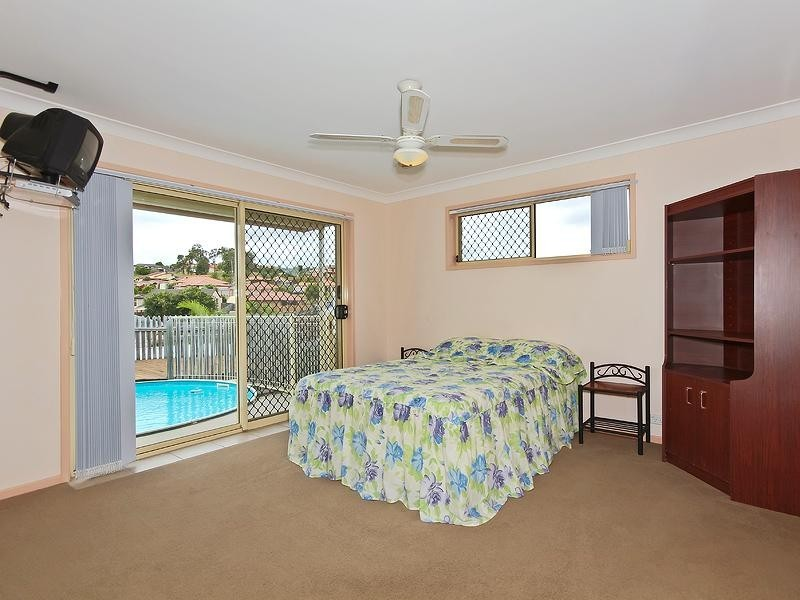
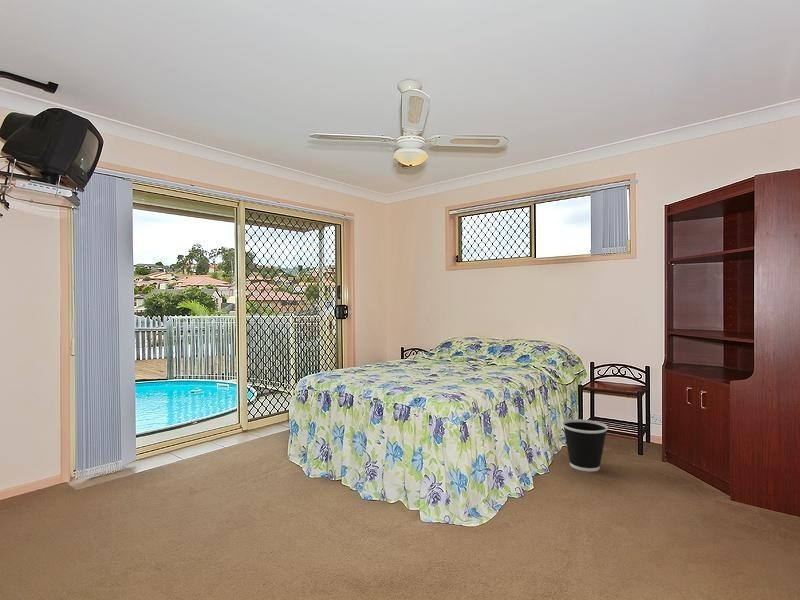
+ wastebasket [561,418,609,473]
